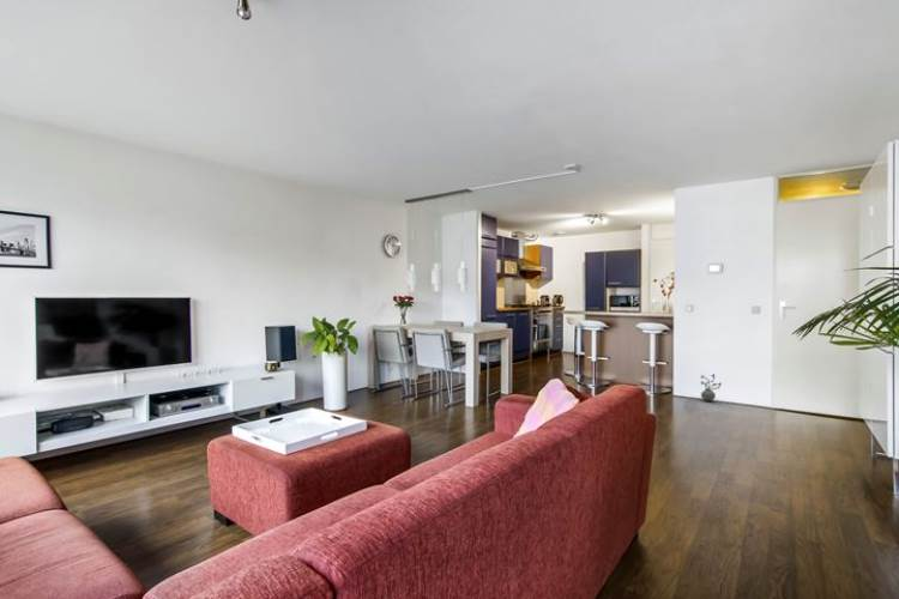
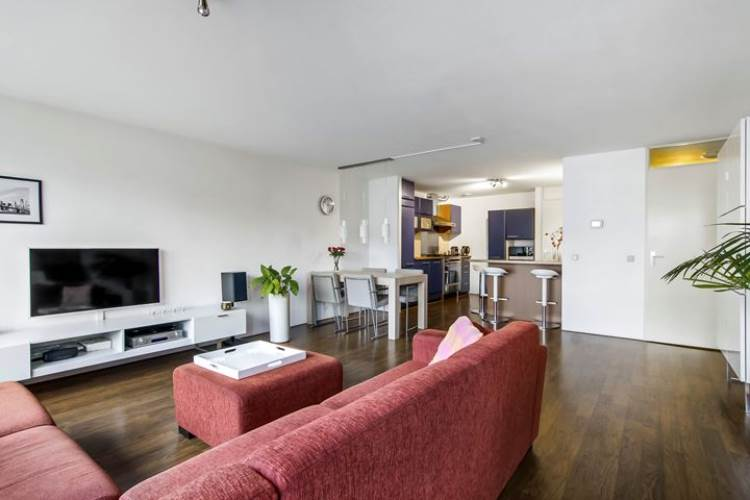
- potted plant [700,373,723,403]
